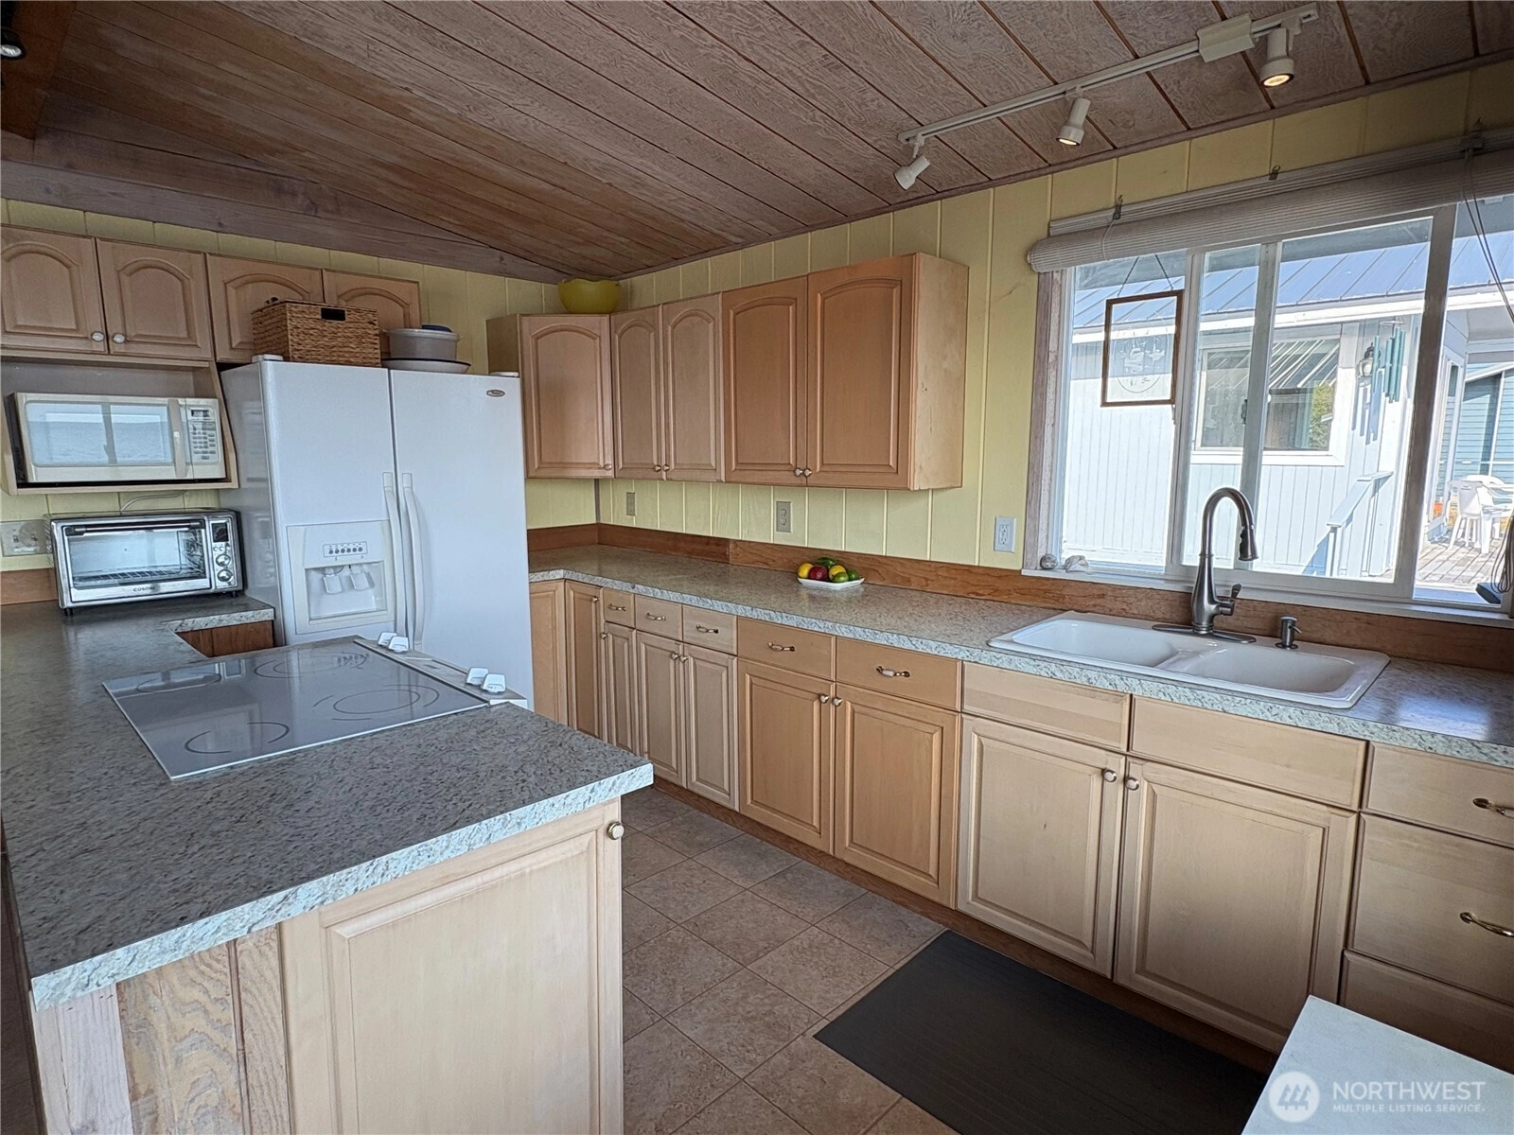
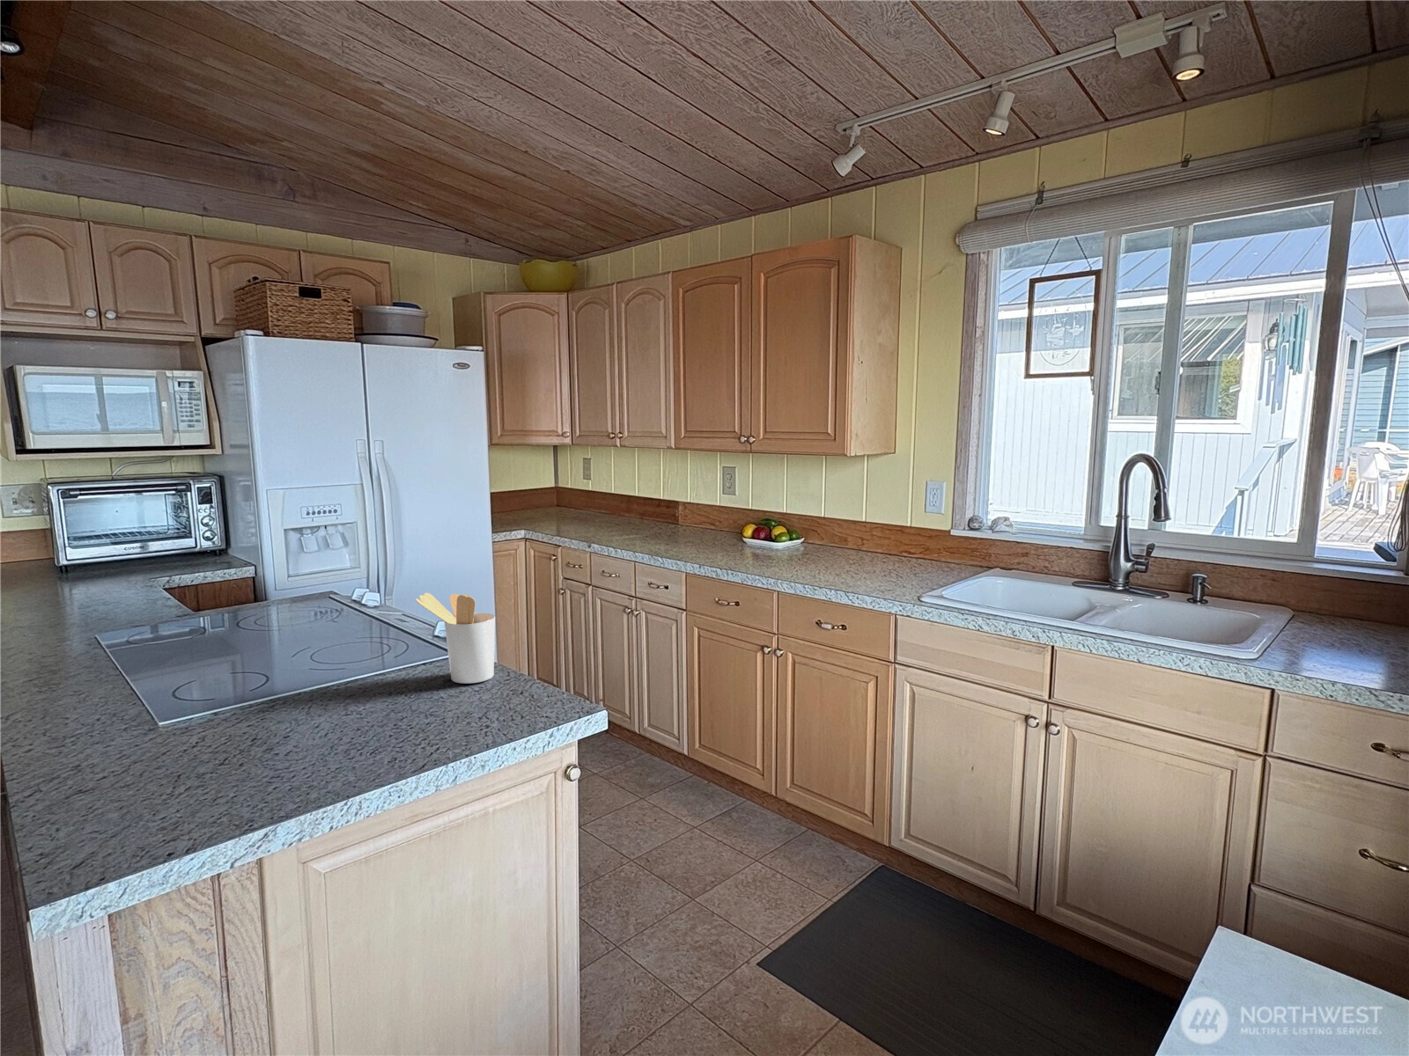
+ utensil holder [415,592,496,684]
